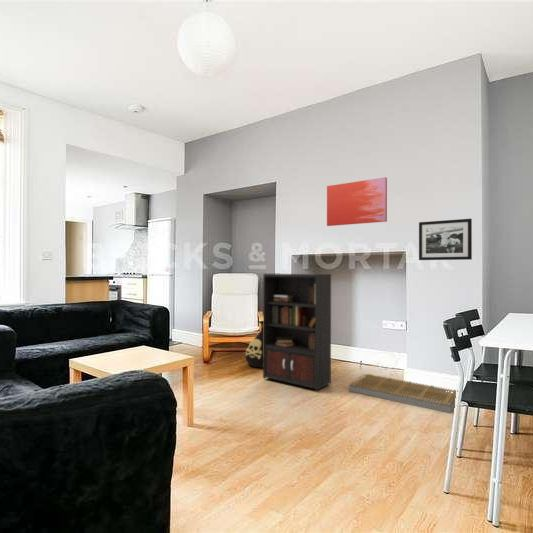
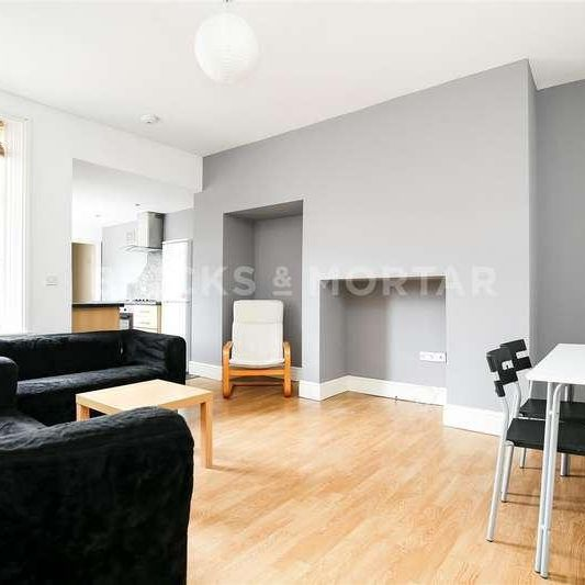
- bookcase [262,273,332,391]
- basket [348,373,457,414]
- wall art [326,176,388,227]
- bag [244,320,263,369]
- picture frame [418,218,473,261]
